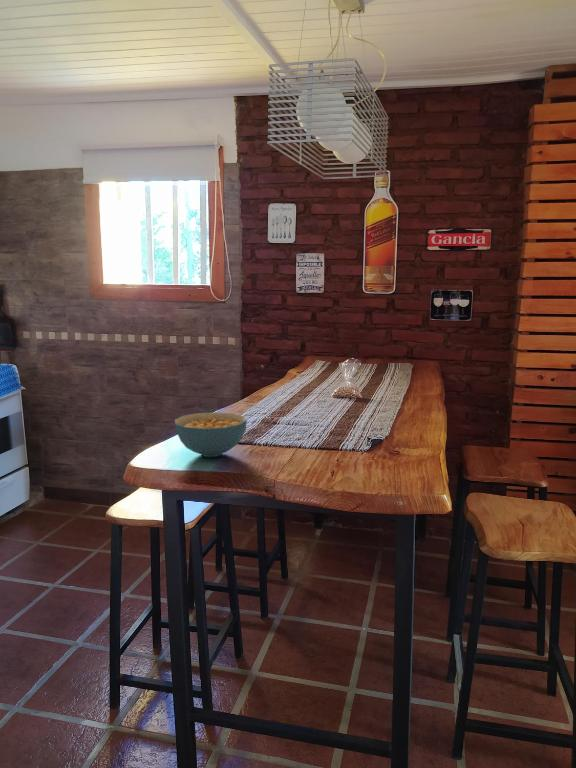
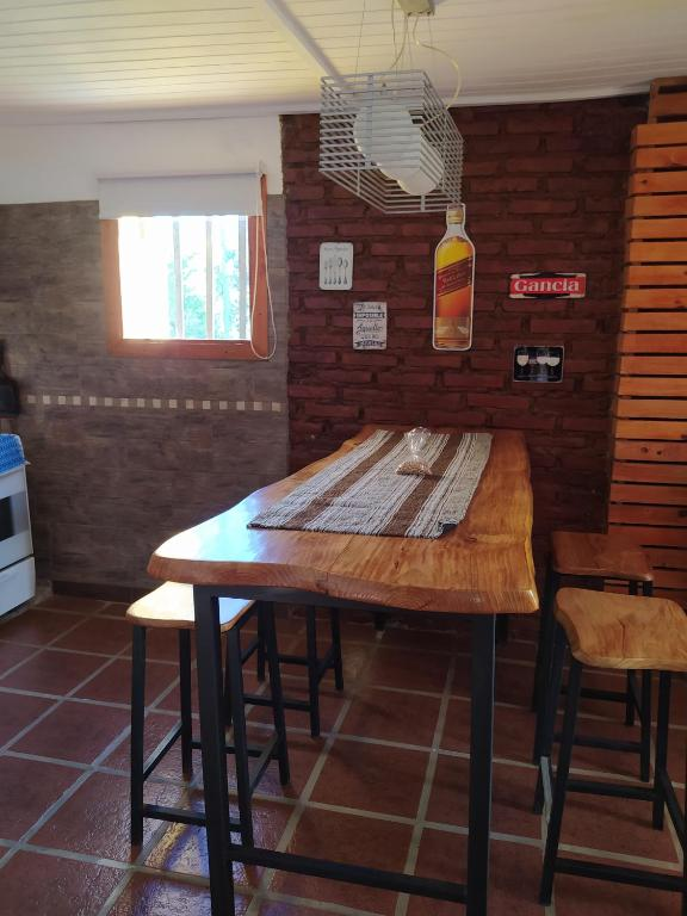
- cereal bowl [174,411,248,458]
